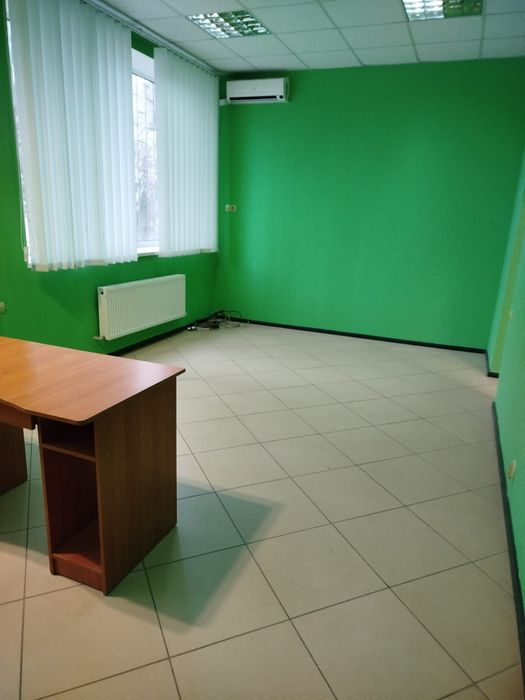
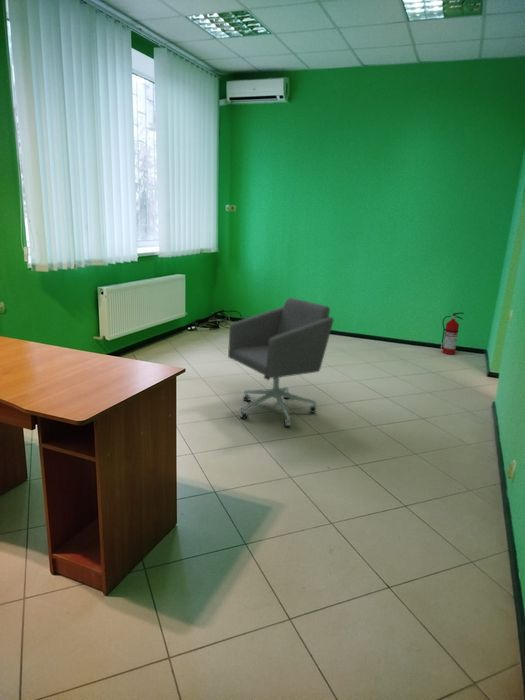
+ office chair [227,297,335,428]
+ fire extinguisher [440,312,465,355]
